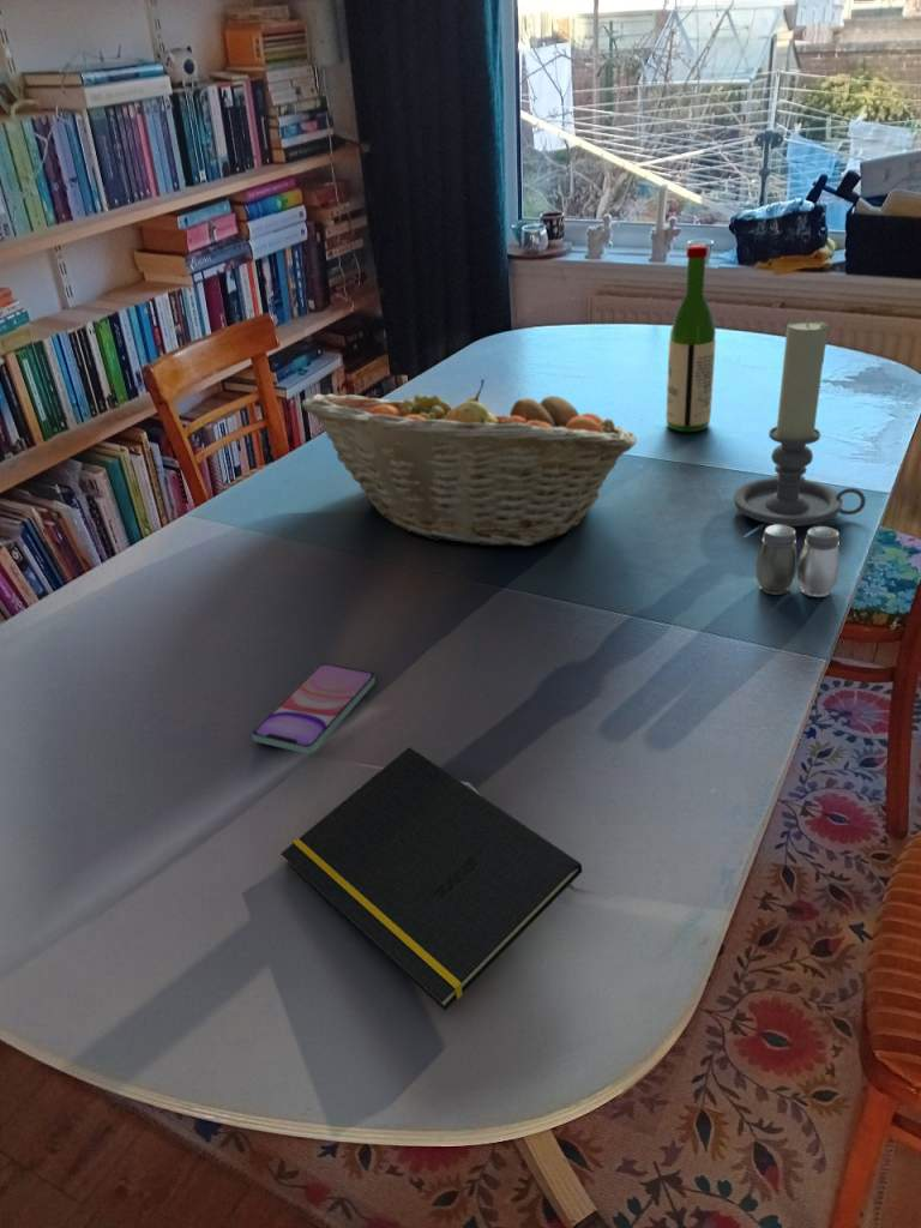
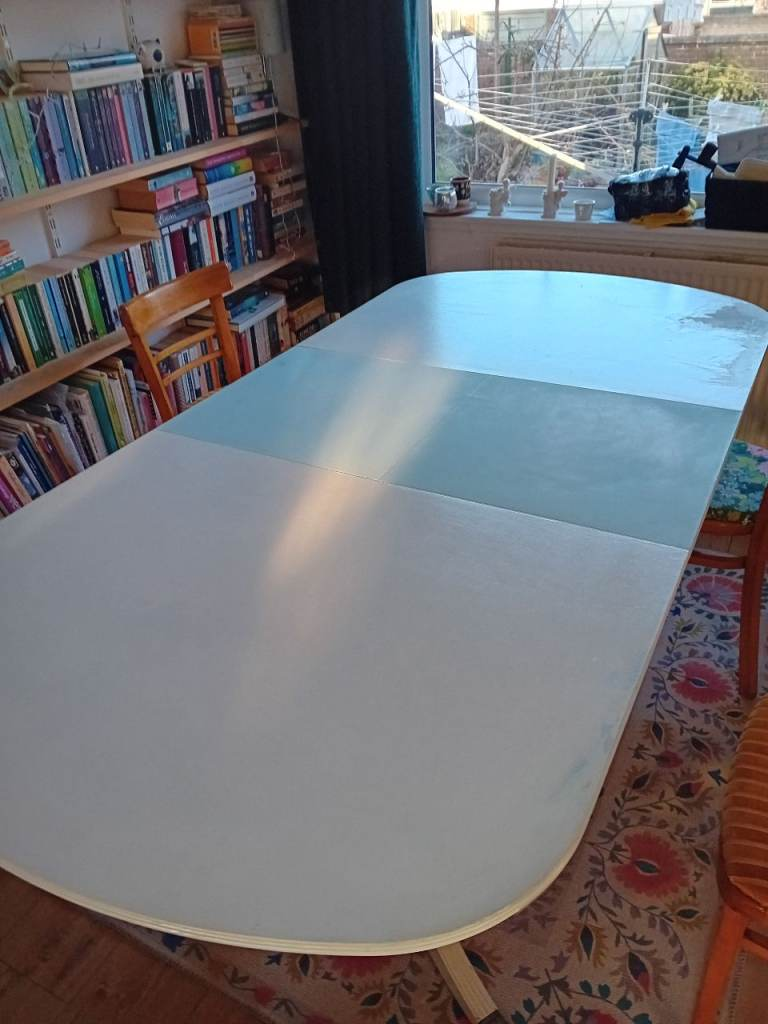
- notepad [279,746,583,1012]
- candle holder [733,318,867,528]
- wine bottle [664,243,717,433]
- smartphone [251,662,377,754]
- salt and pepper shaker [754,524,841,598]
- fruit basket [301,378,638,548]
